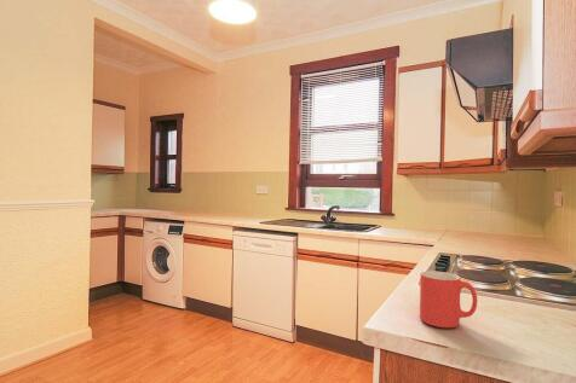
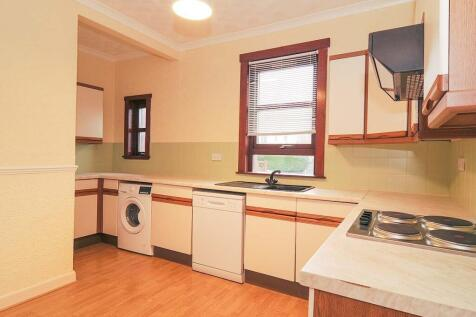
- mug [419,269,478,329]
